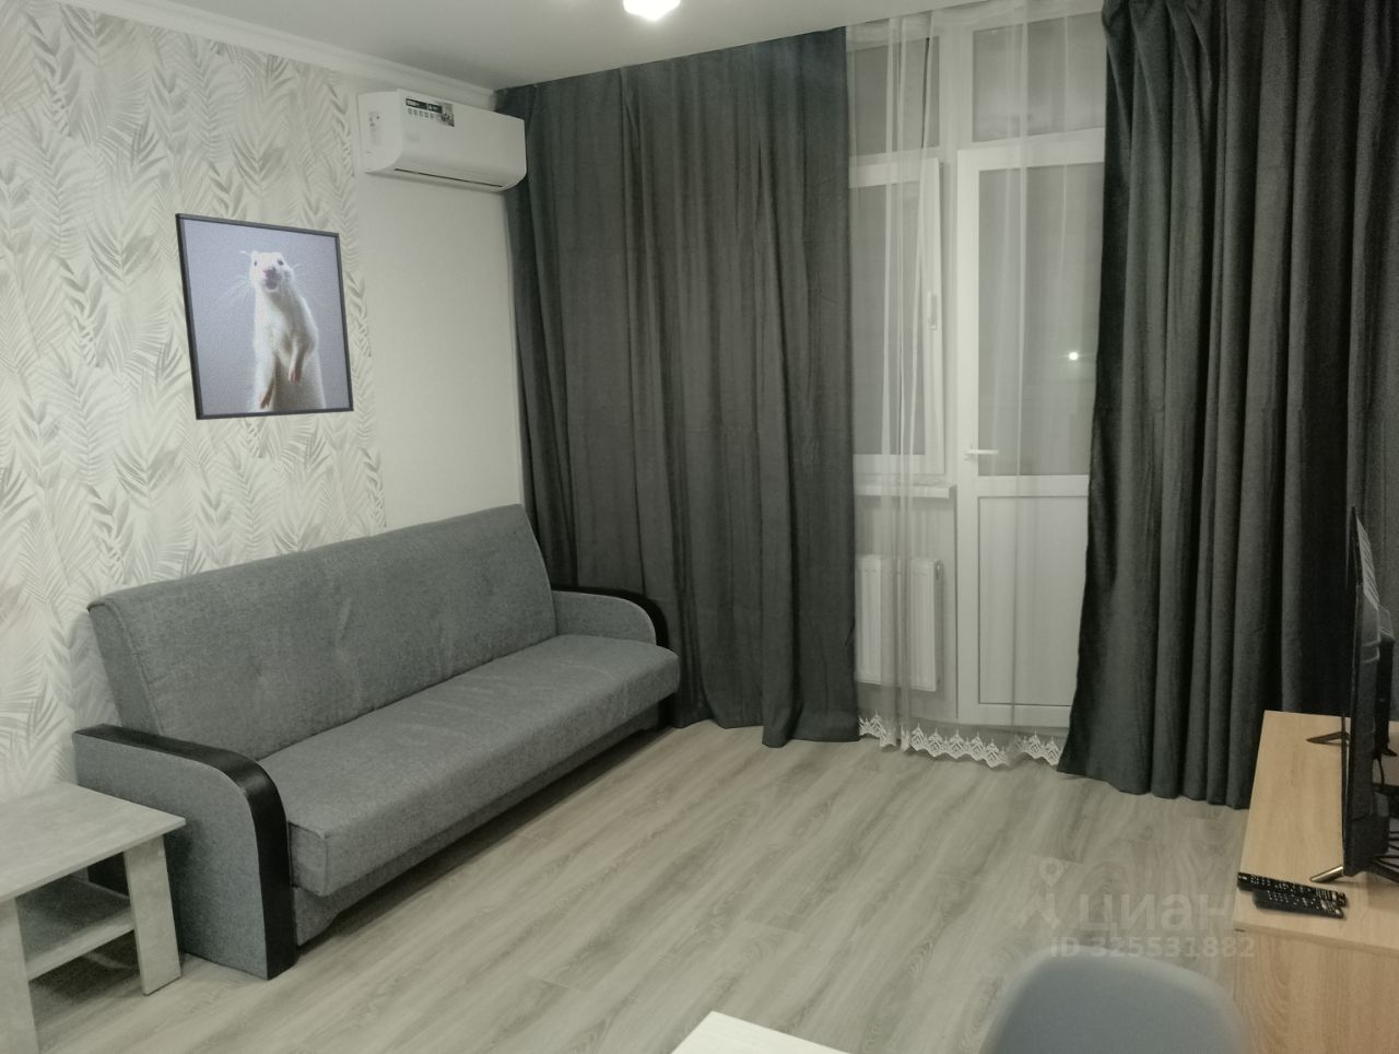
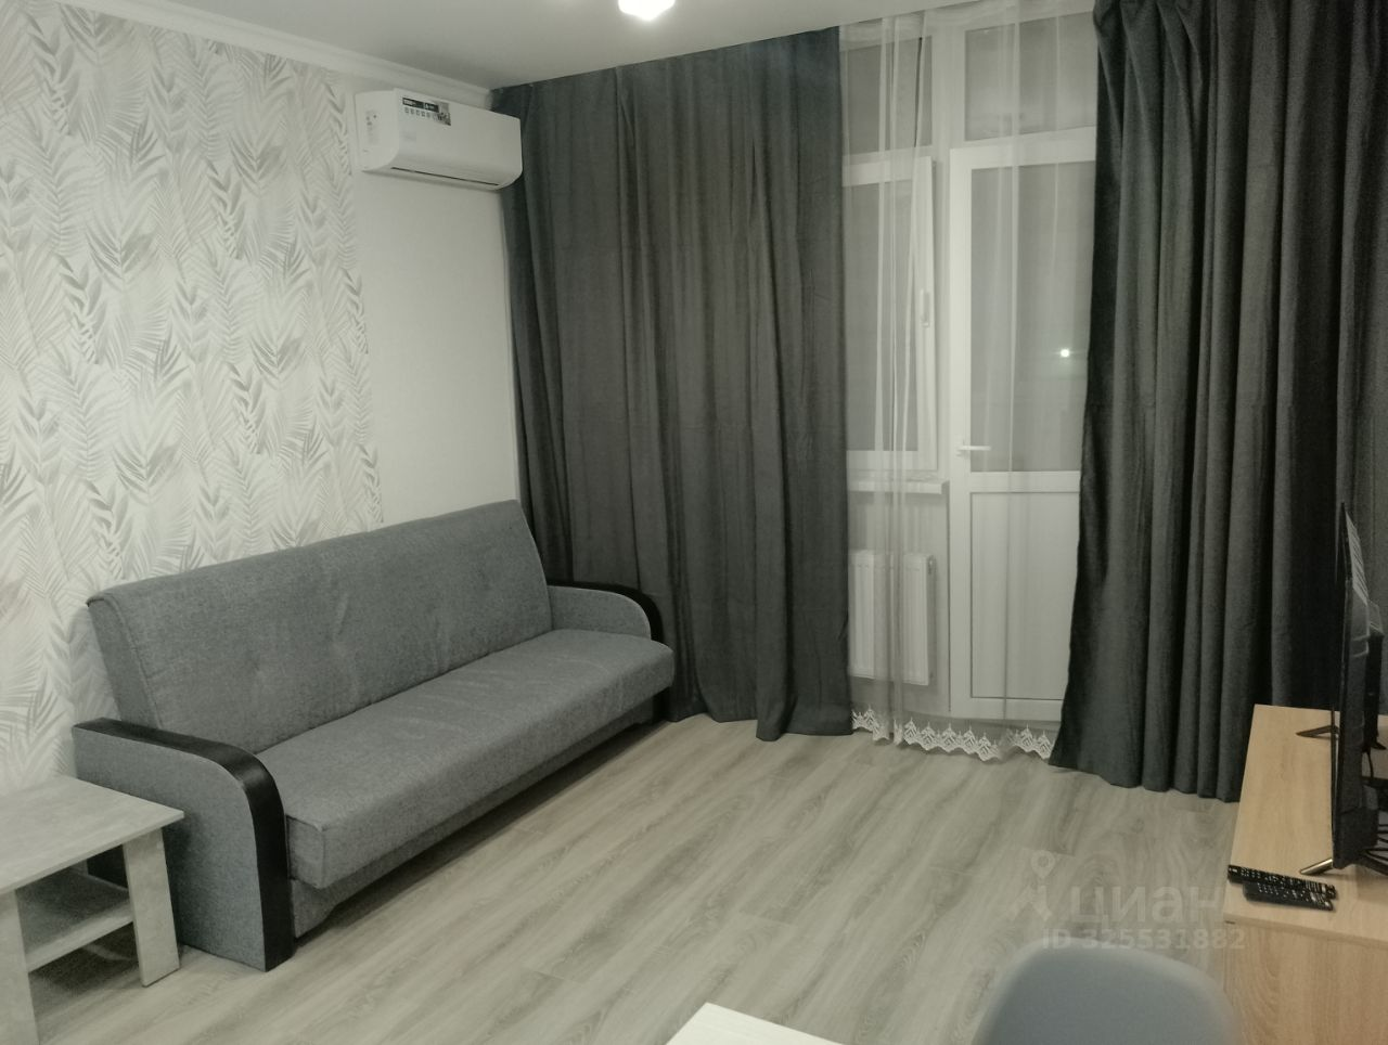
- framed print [174,213,355,421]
